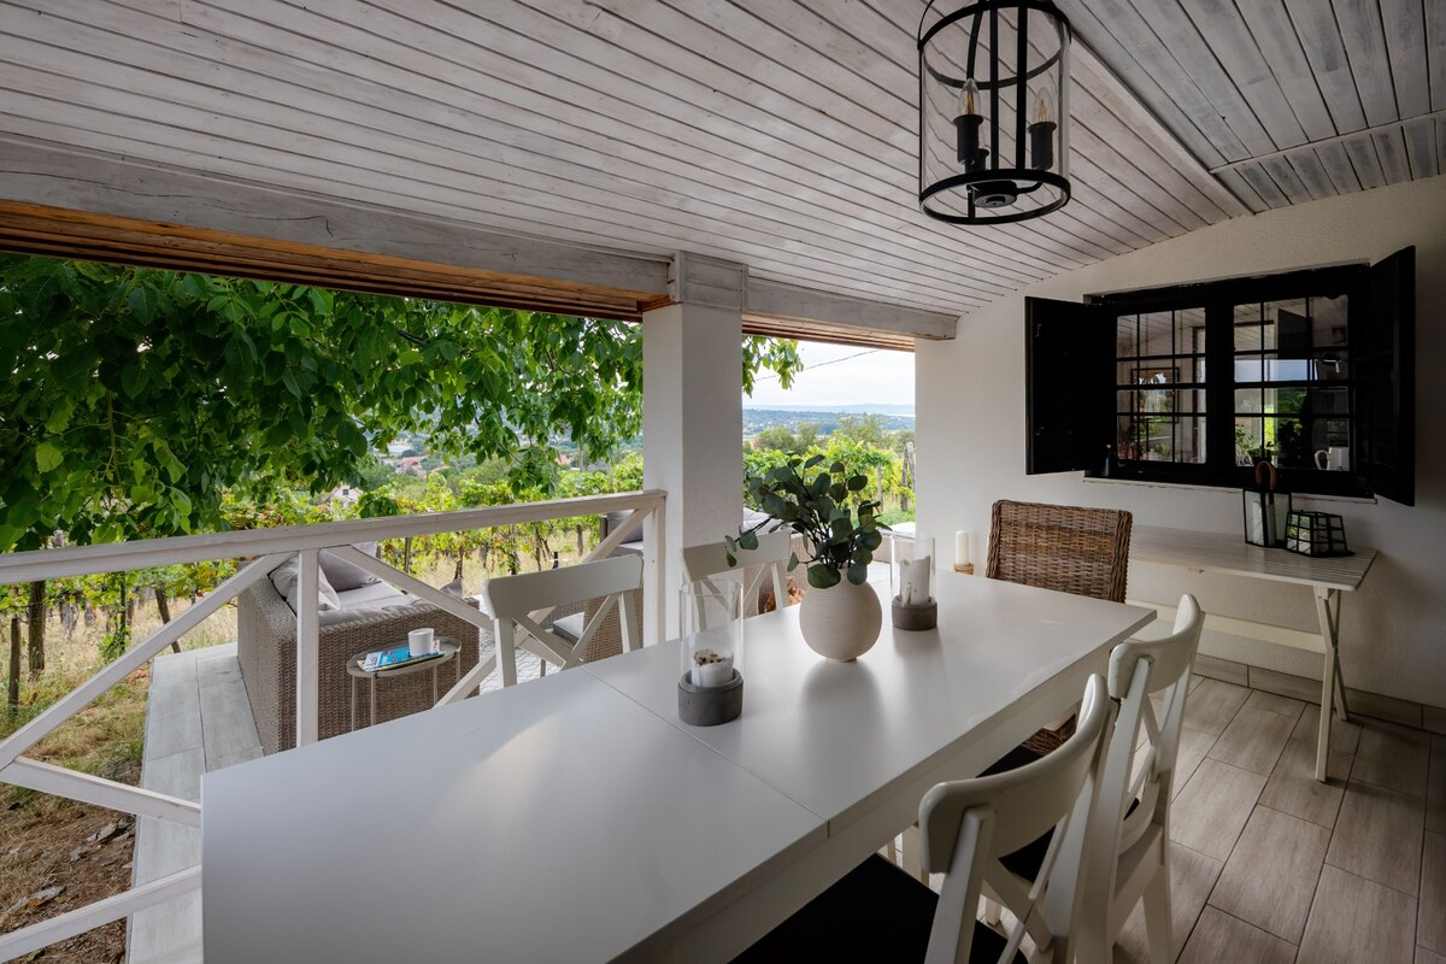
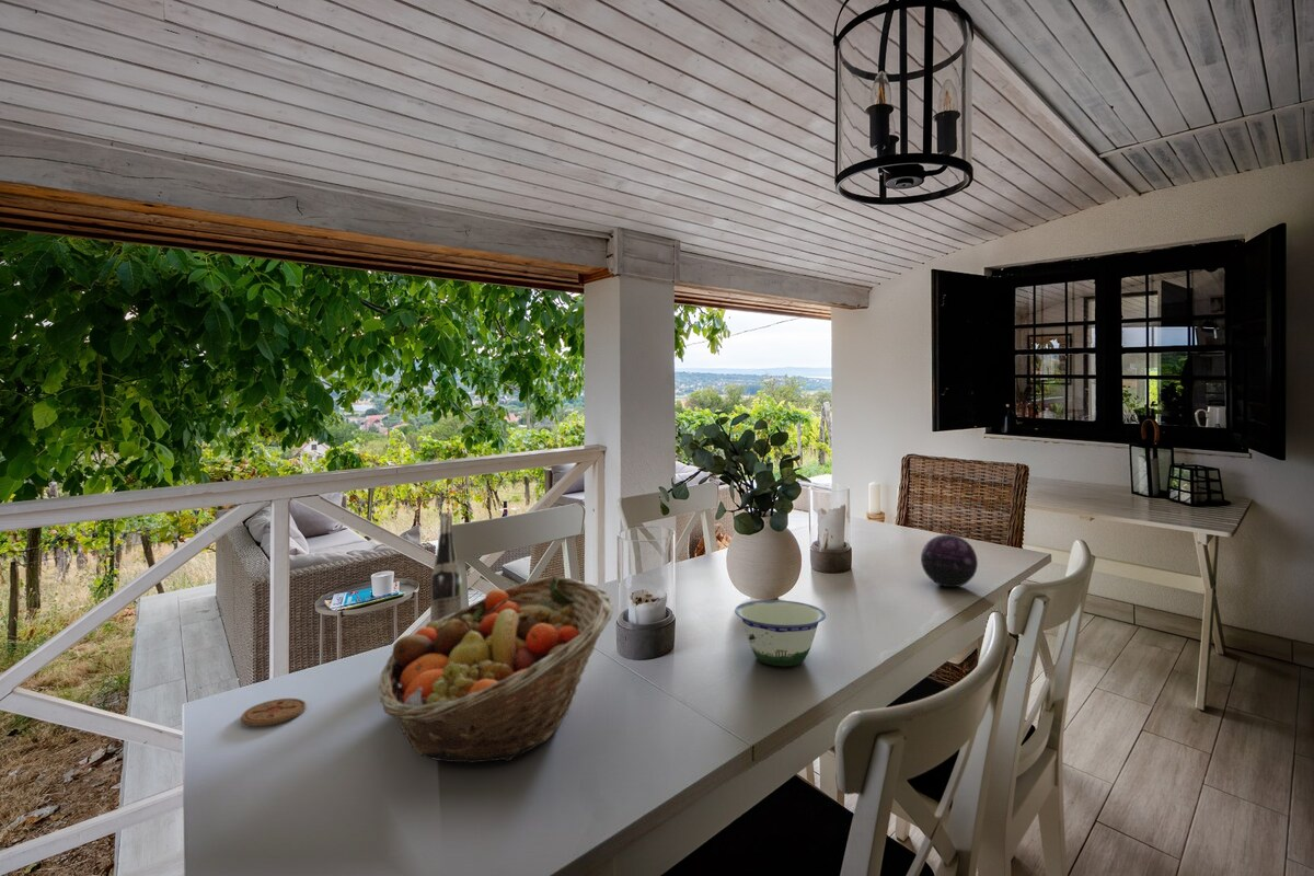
+ wine bottle [429,511,462,622]
+ fruit basket [378,575,614,764]
+ bowl [734,599,827,667]
+ coaster [240,698,307,727]
+ decorative orb [920,533,979,588]
